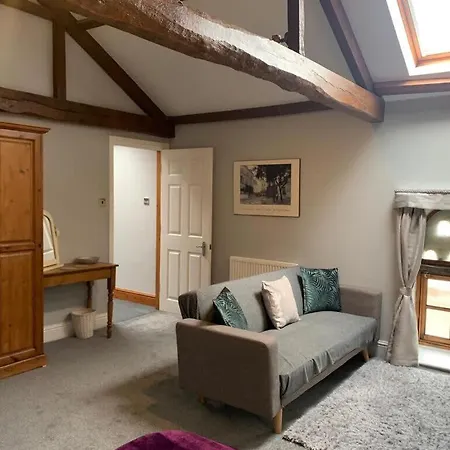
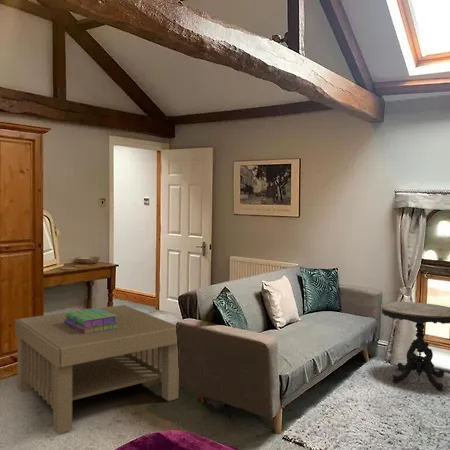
+ coffee table [14,304,180,434]
+ stack of books [64,307,119,334]
+ side table [380,301,450,392]
